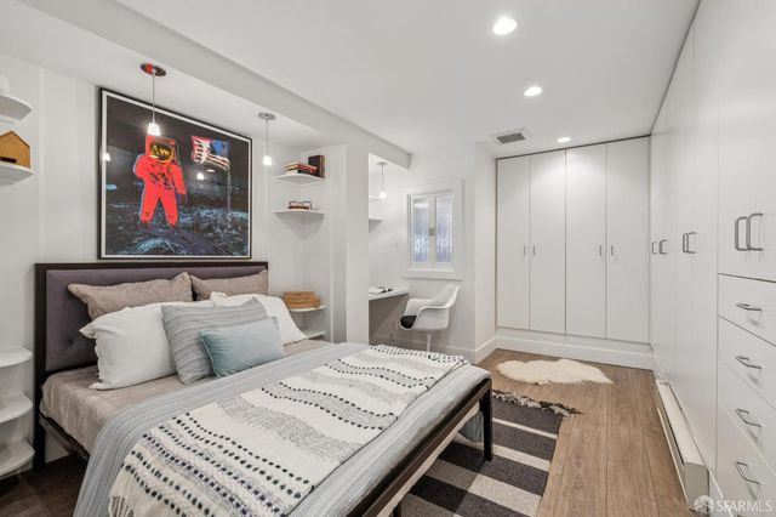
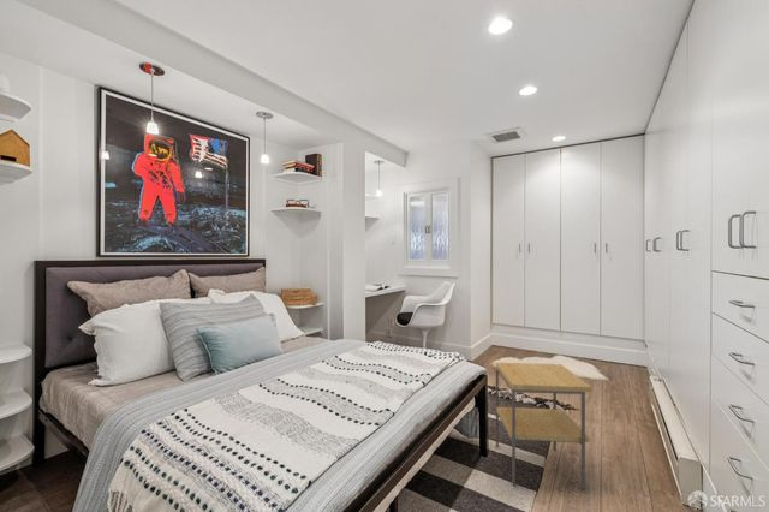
+ side table [495,362,594,490]
